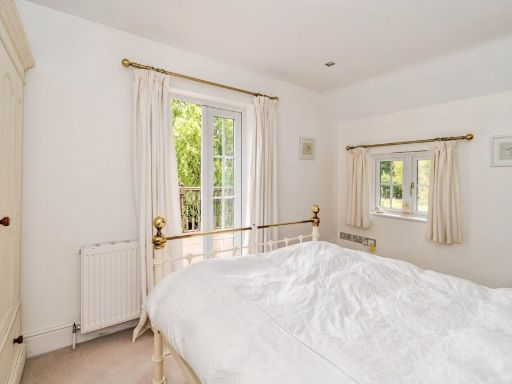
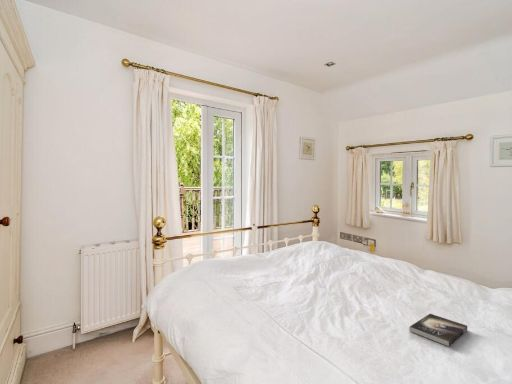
+ book [408,313,468,347]
